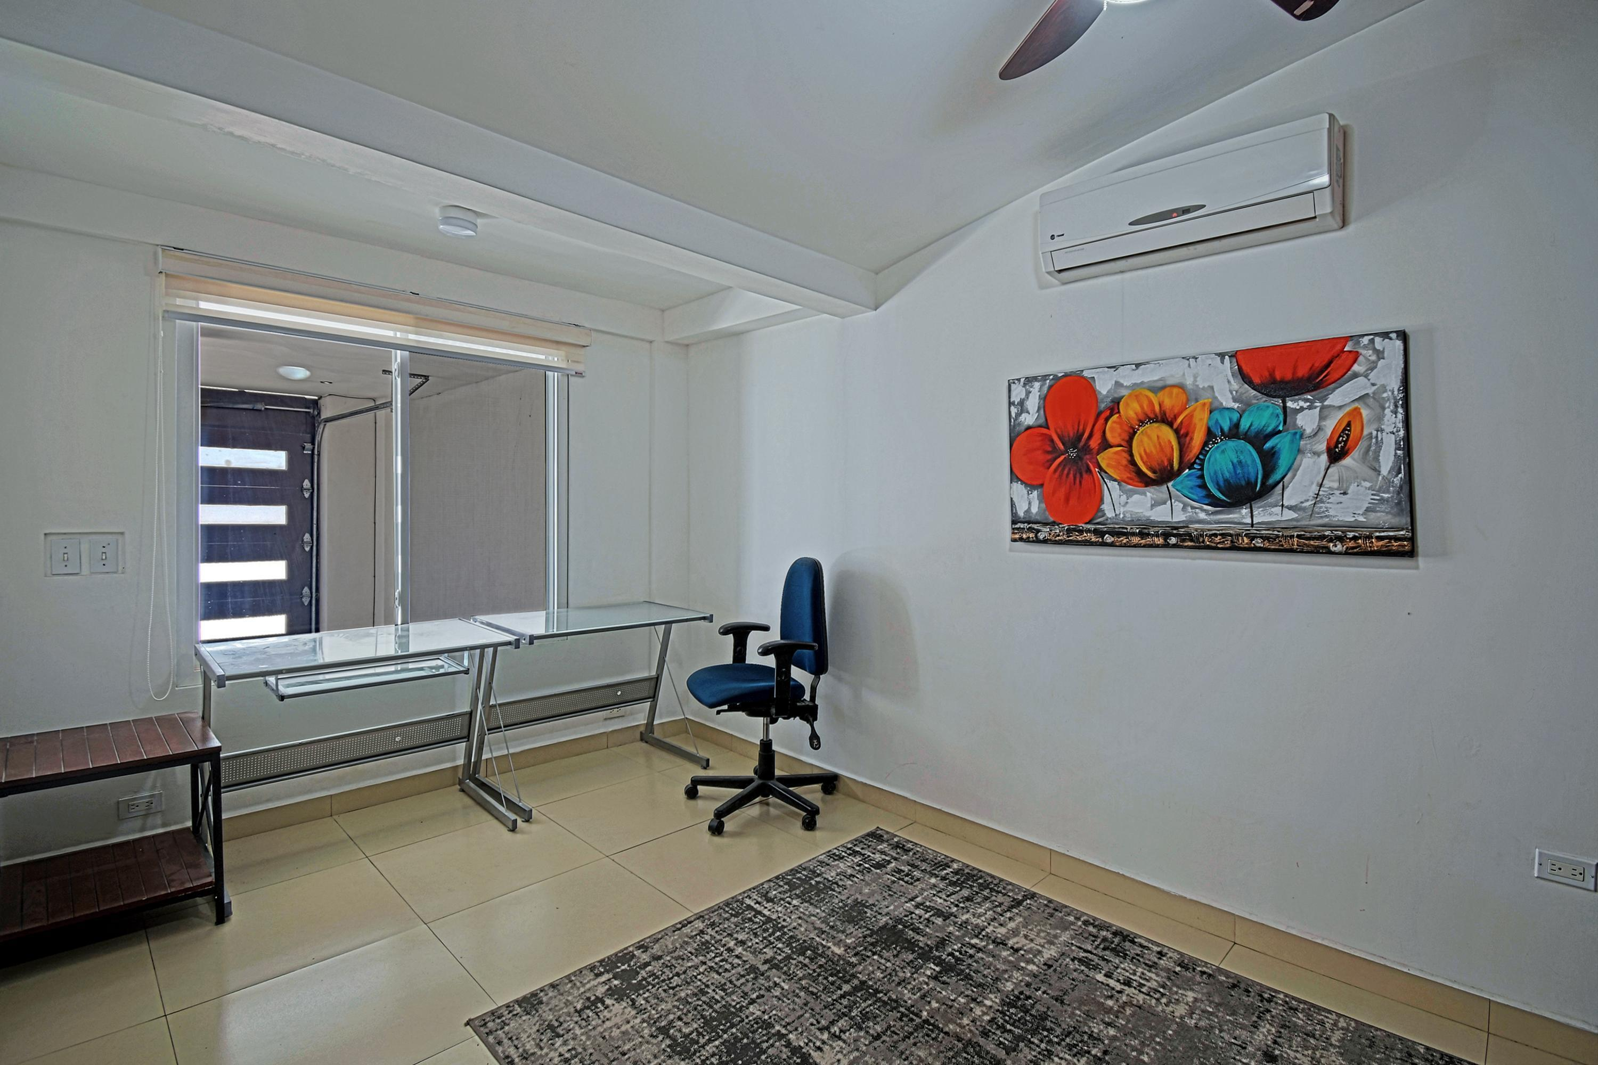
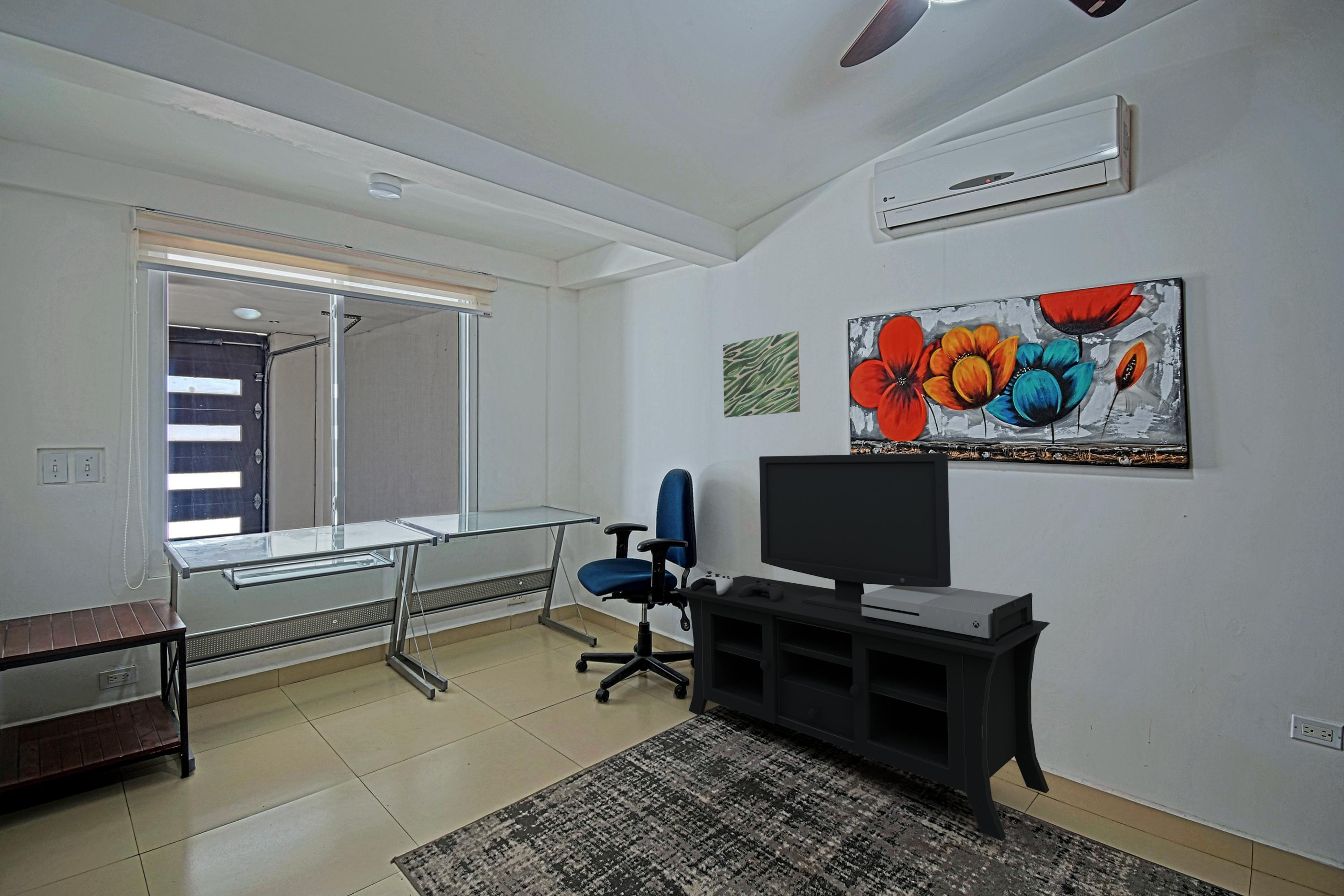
+ media console [675,452,1051,842]
+ wall art [723,331,801,418]
